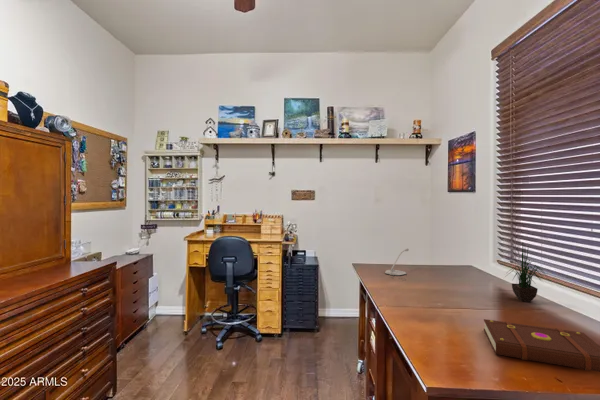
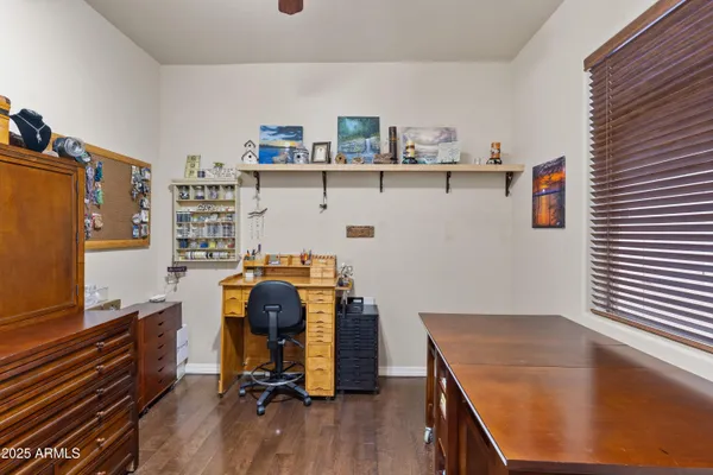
- microphone [384,247,410,281]
- potted plant [504,243,549,302]
- book [483,318,600,373]
